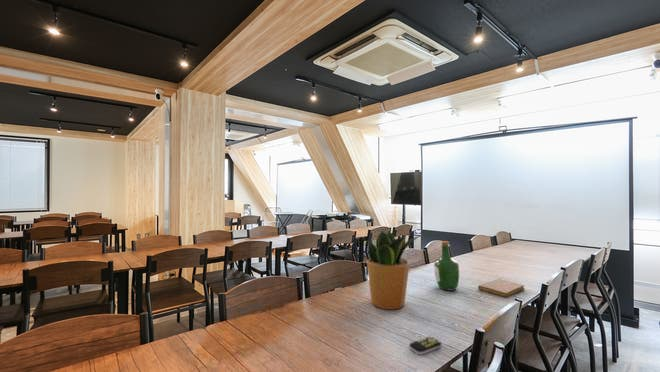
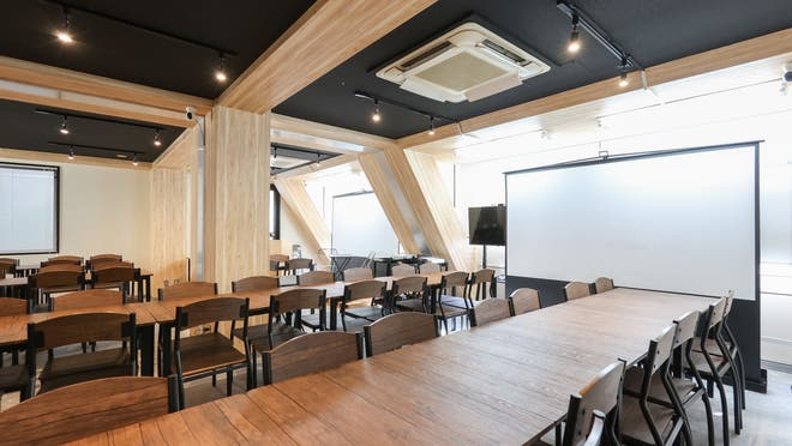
- remote control [408,336,443,356]
- notebook [477,278,526,298]
- wine bottle [433,240,460,291]
- potted plant [361,229,424,311]
